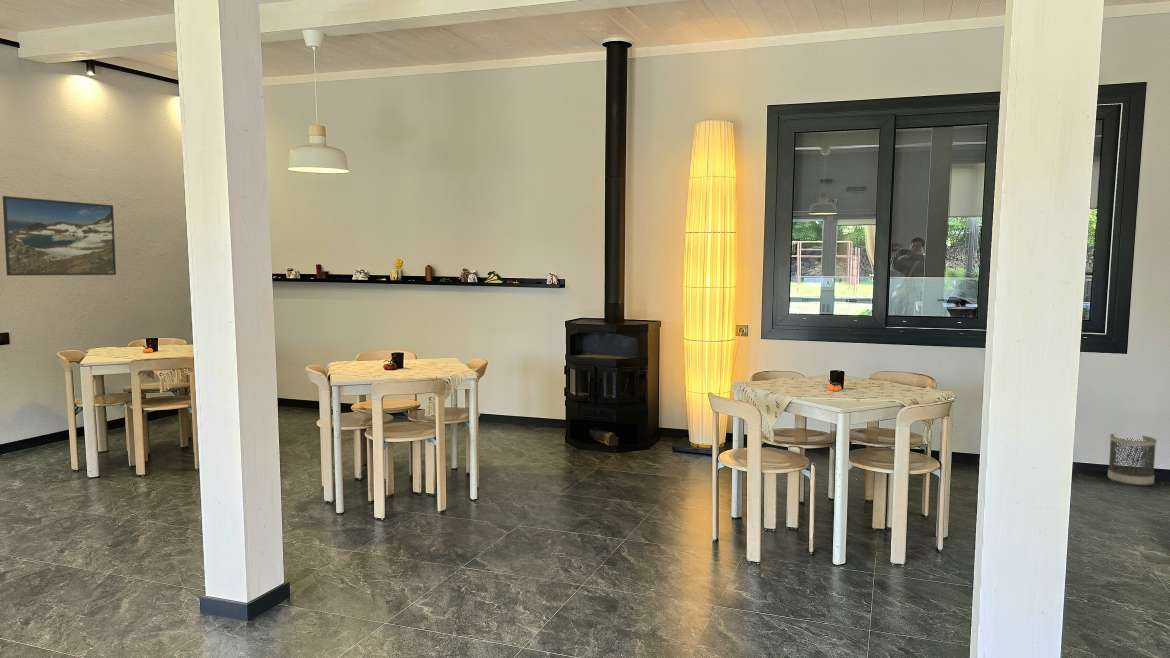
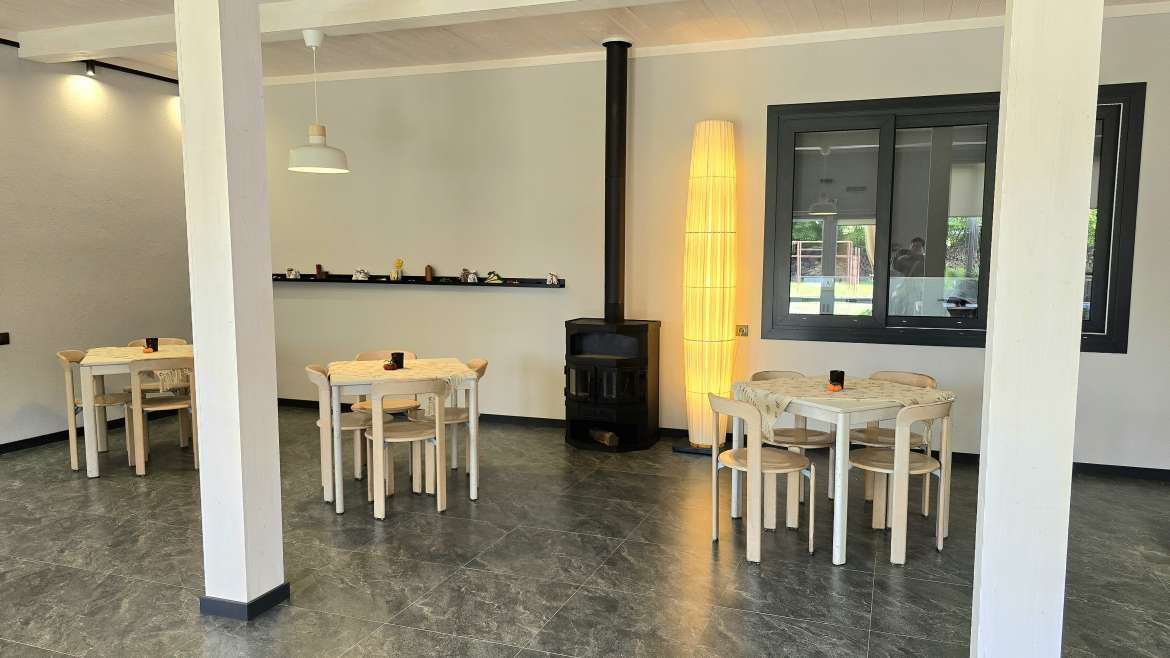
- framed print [2,195,117,277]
- wastebasket [1107,433,1158,486]
